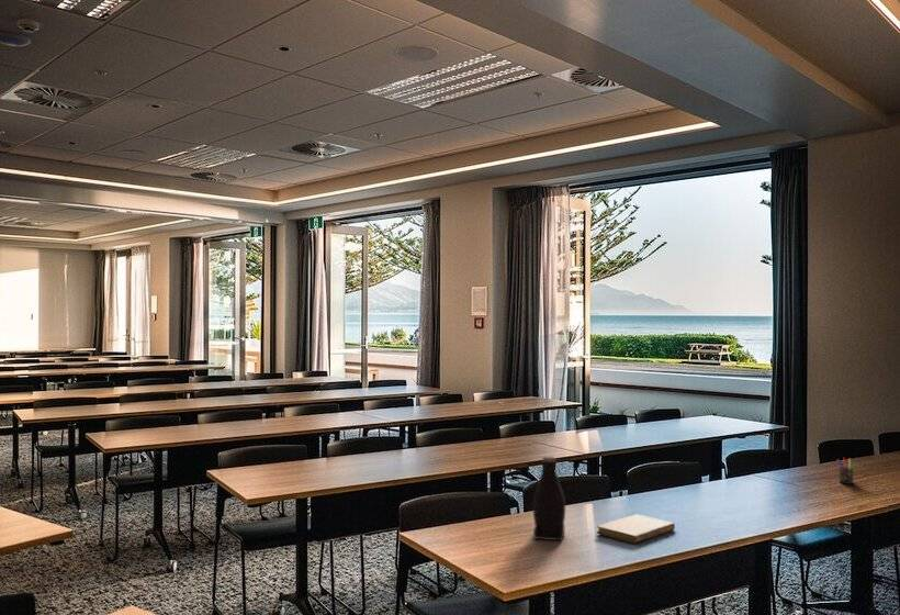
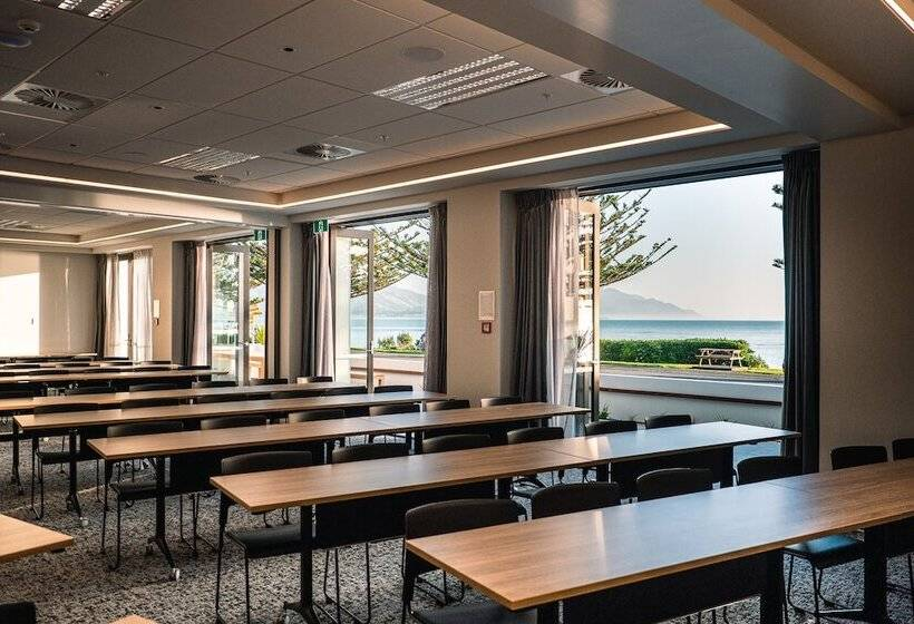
- pen holder [835,457,858,485]
- notebook [596,513,676,545]
- bottle [532,456,566,541]
